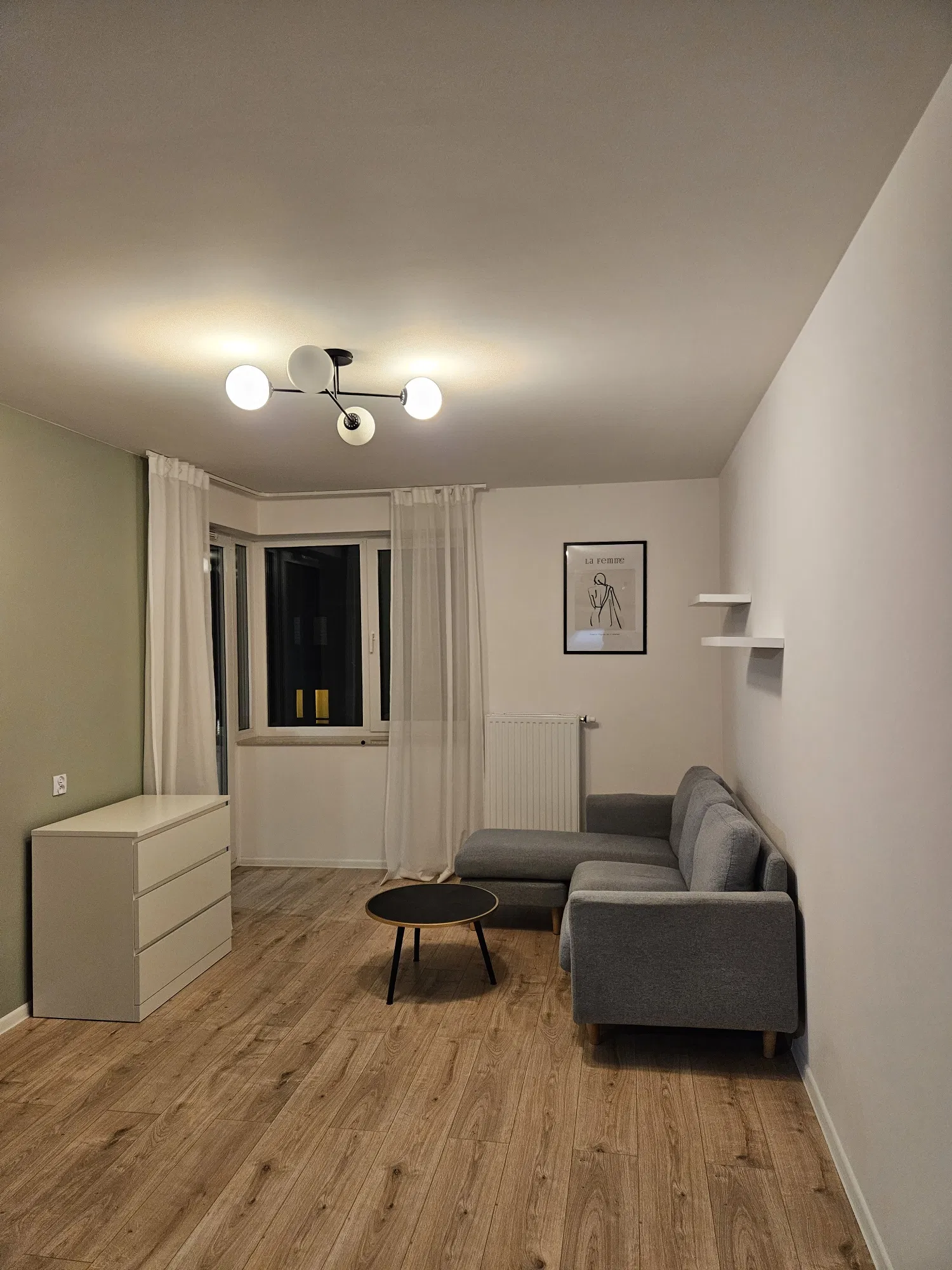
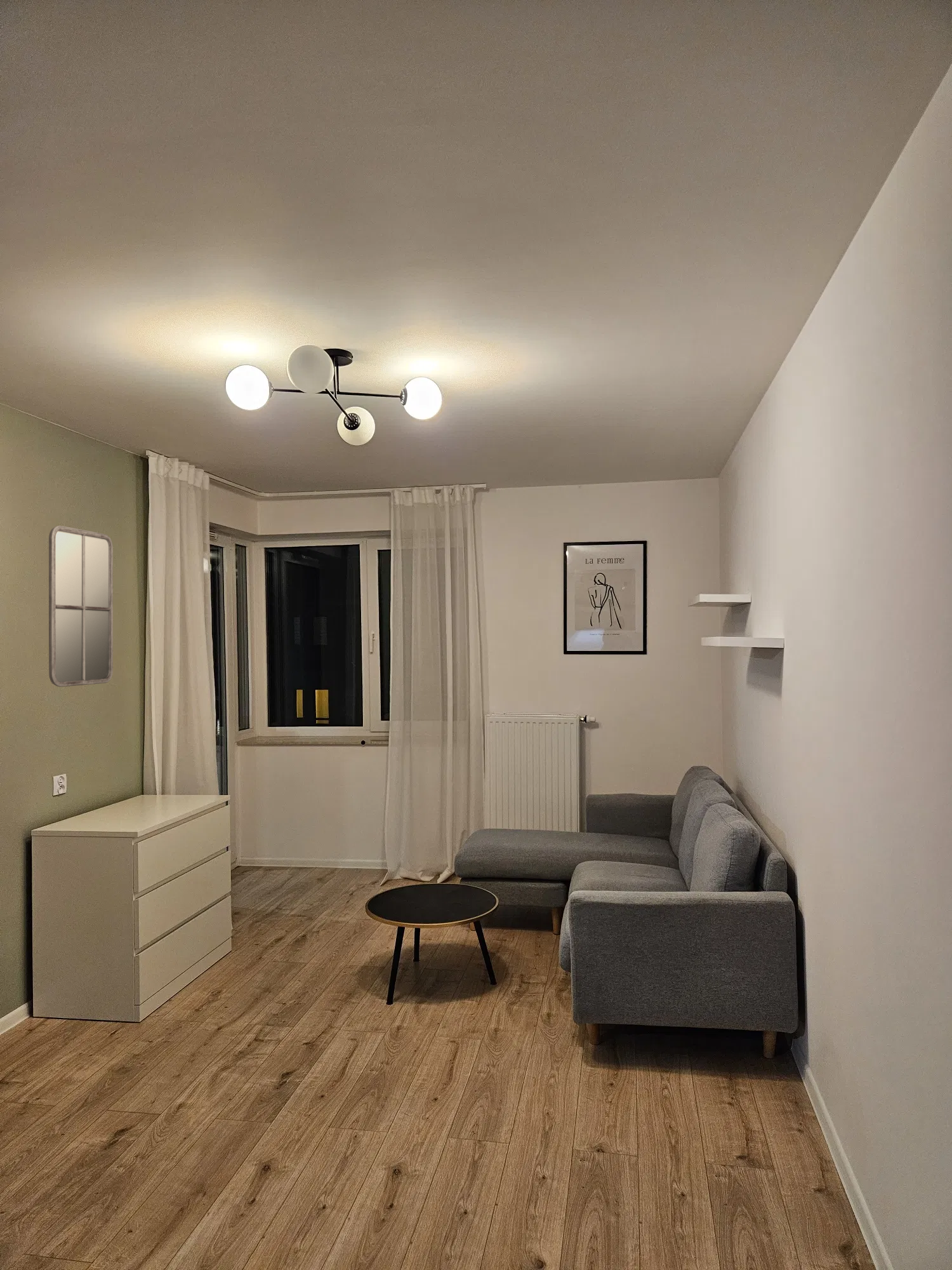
+ home mirror [48,525,114,688]
